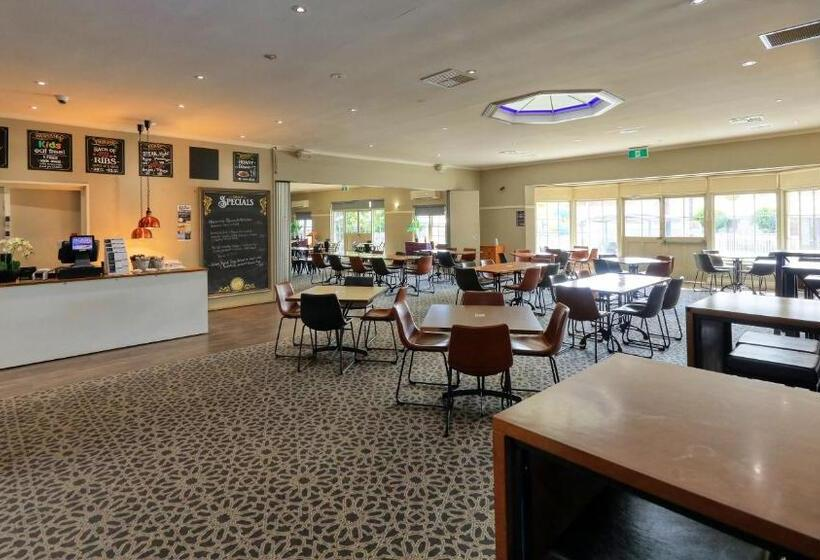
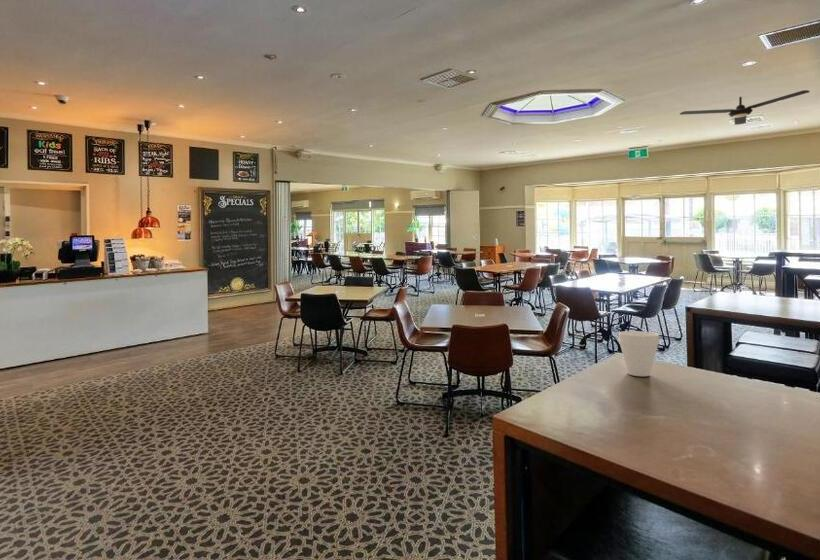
+ ceiling fan [679,89,811,126]
+ cup [618,330,660,377]
